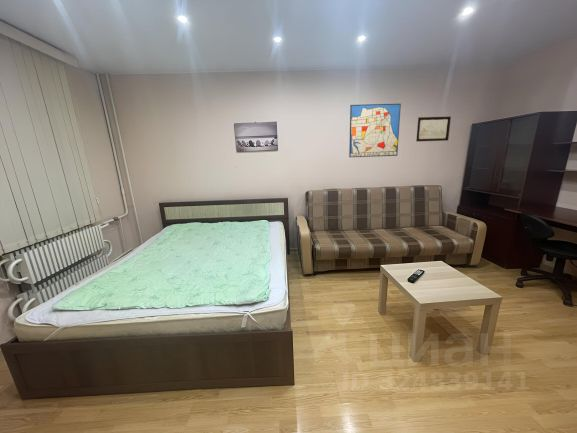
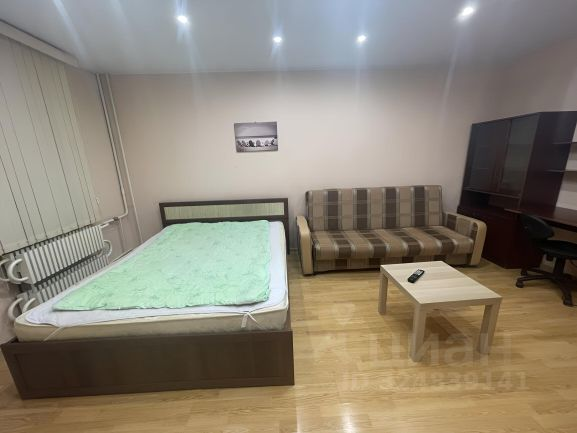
- wall art [348,103,402,158]
- wall art [415,116,452,143]
